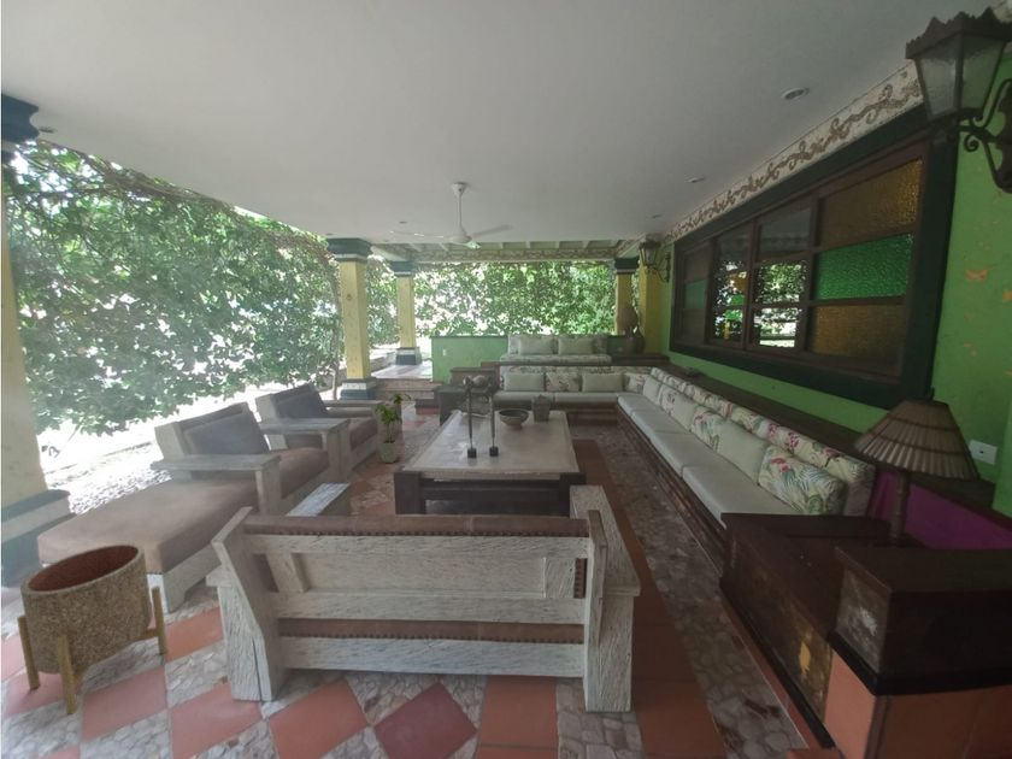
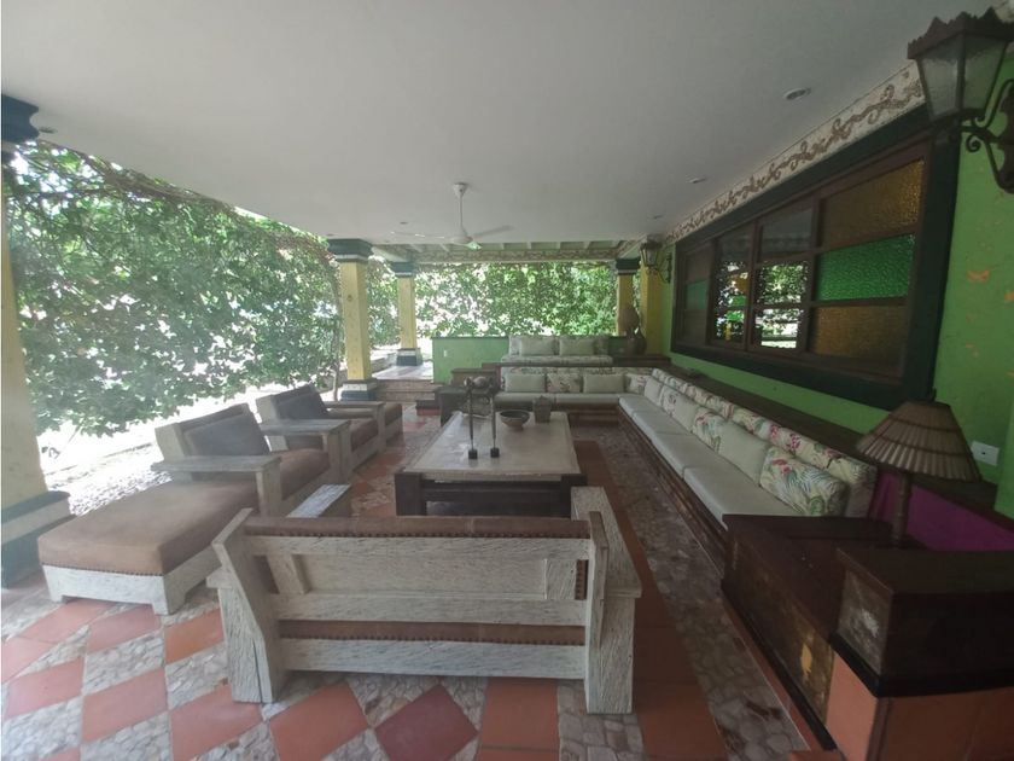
- house plant [373,390,412,464]
- planter [16,542,169,716]
